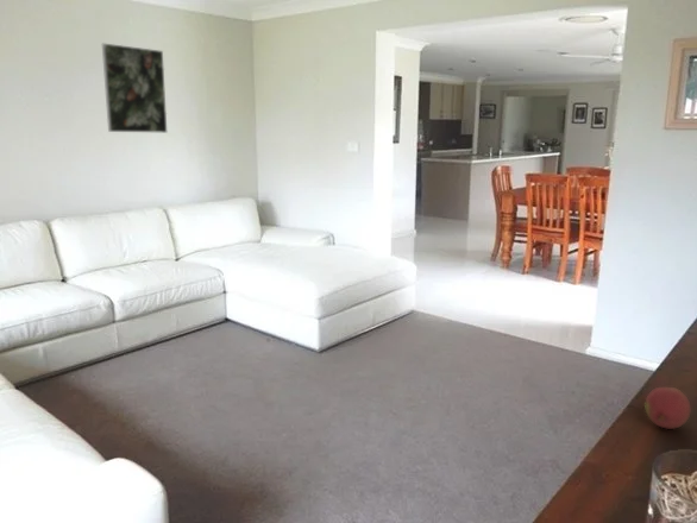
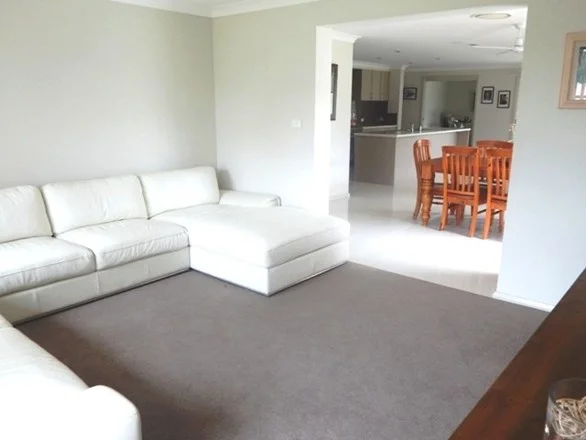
- fruit [643,386,691,430]
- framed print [101,42,168,134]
